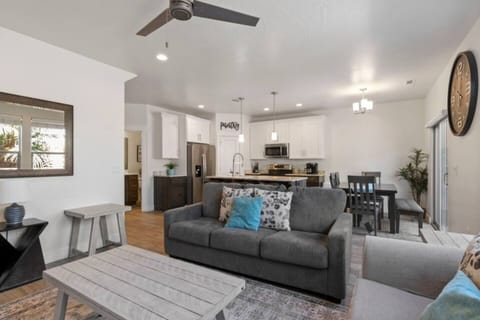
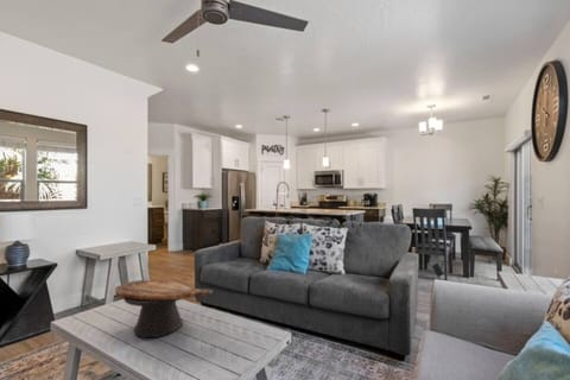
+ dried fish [114,279,214,338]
